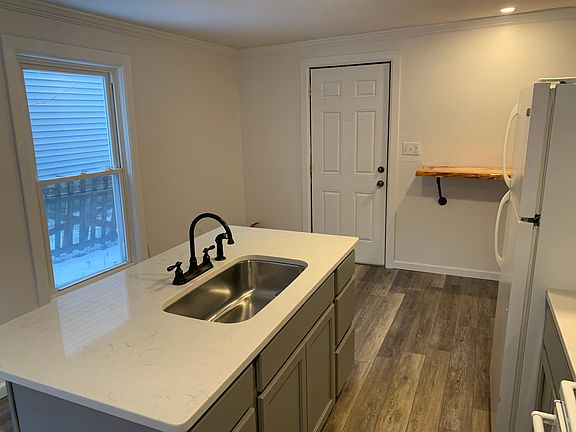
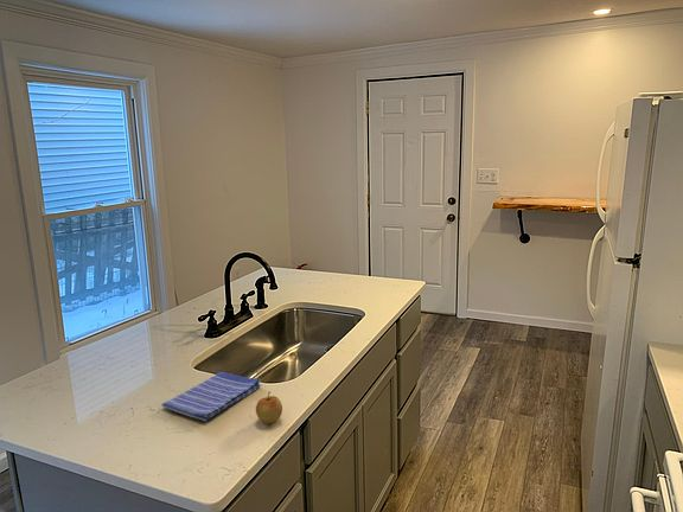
+ dish towel [160,371,261,422]
+ apple [255,390,283,424]
